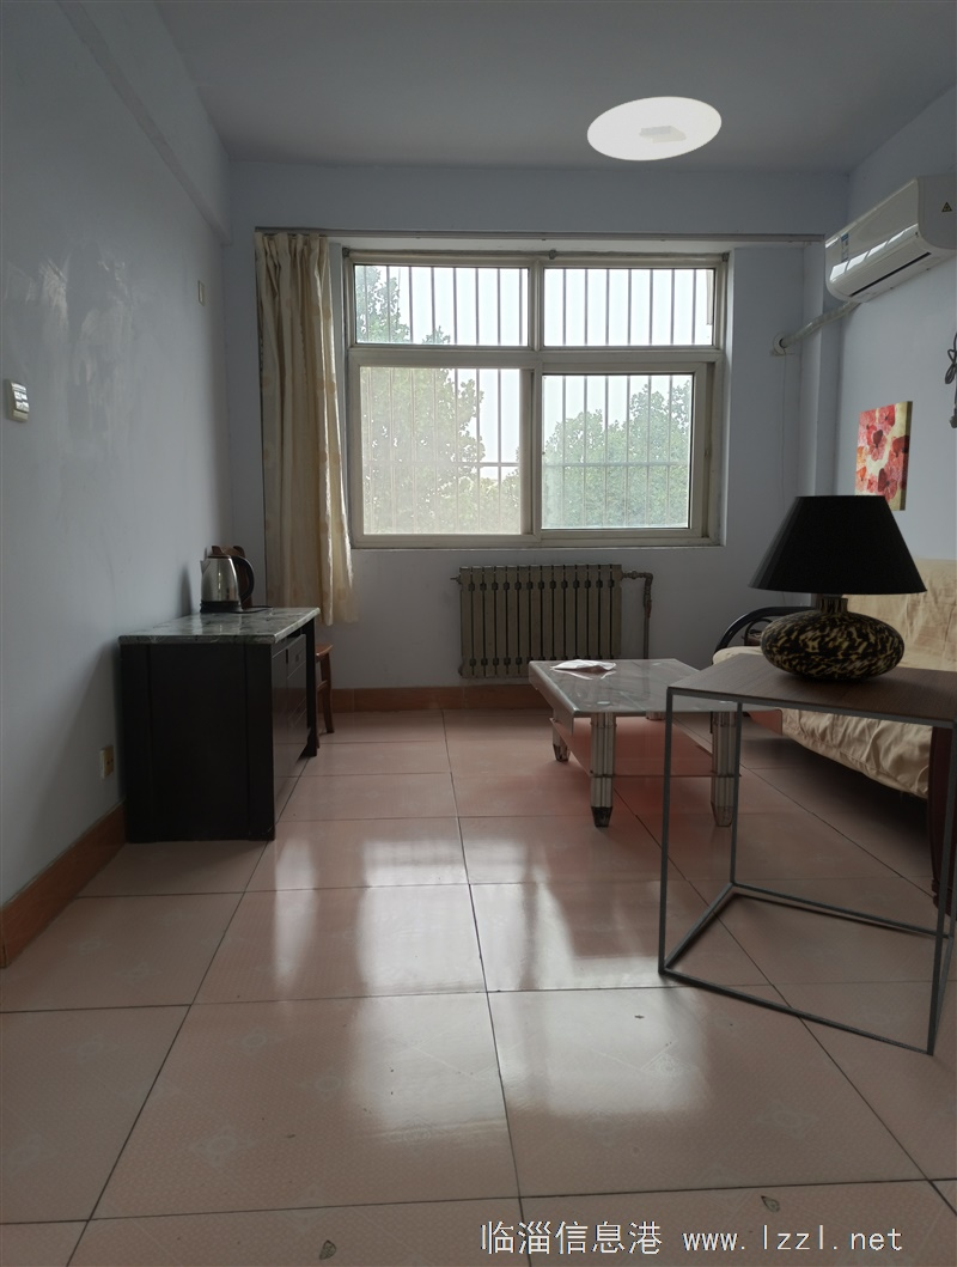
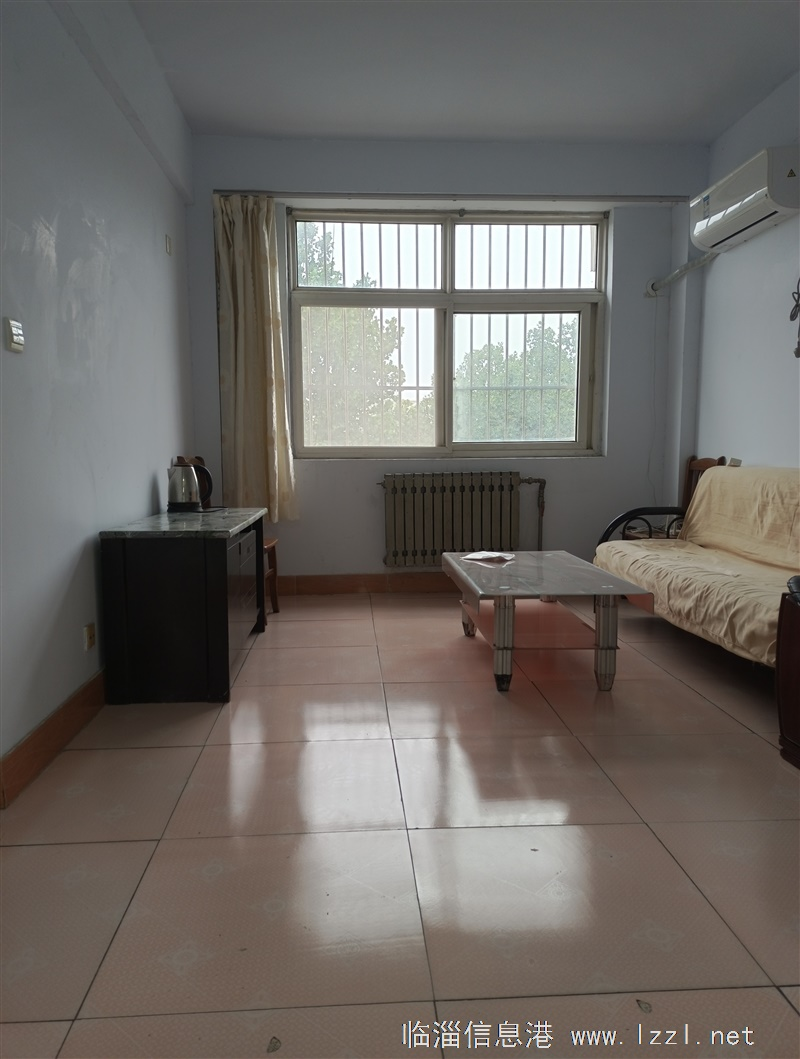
- side table [657,652,957,1058]
- ceiling light [586,96,723,162]
- table lamp [745,494,928,681]
- wall art [854,400,914,512]
